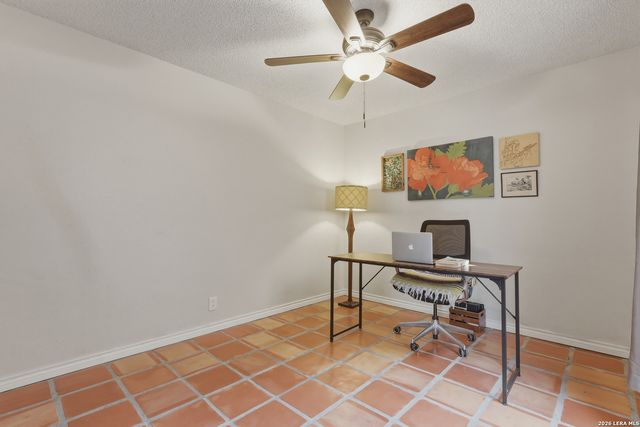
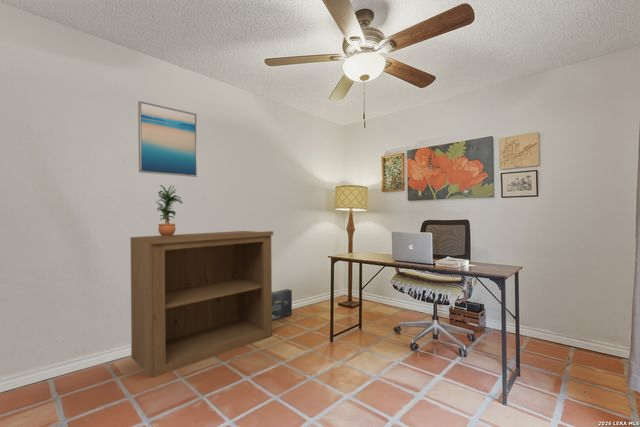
+ wall art [137,100,198,178]
+ box [272,288,293,322]
+ potted plant [156,184,184,237]
+ bookshelf [129,230,274,379]
